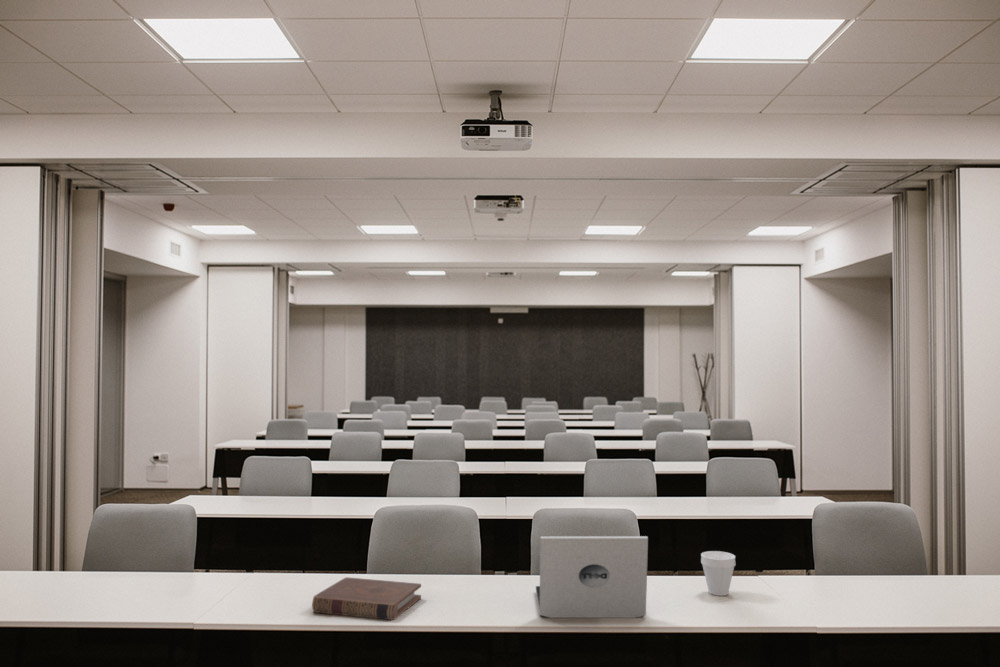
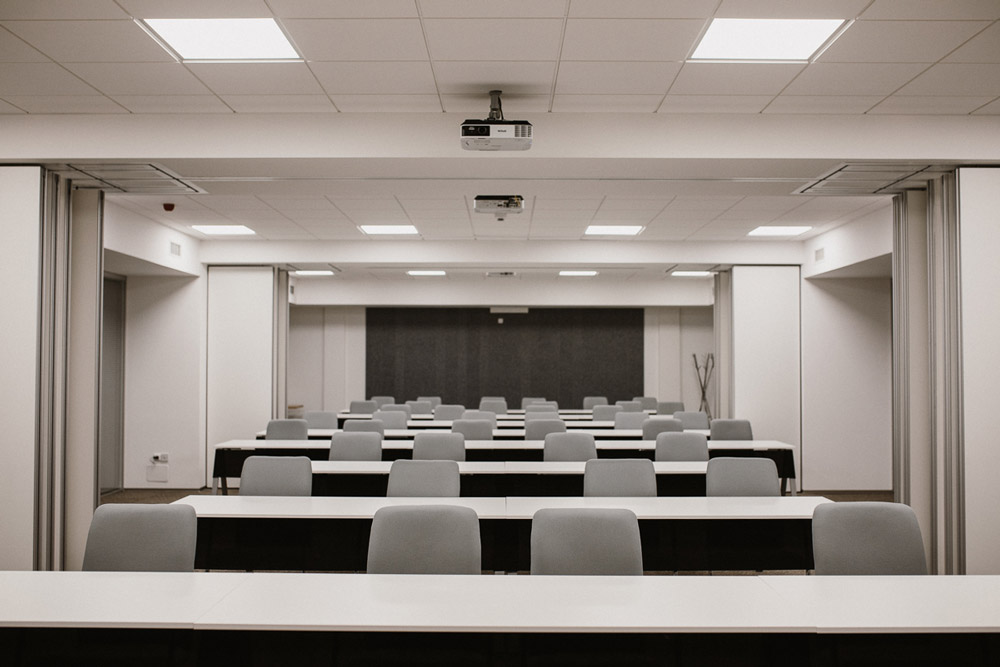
- laptop [535,535,649,619]
- book [311,576,422,621]
- cup [700,550,737,597]
